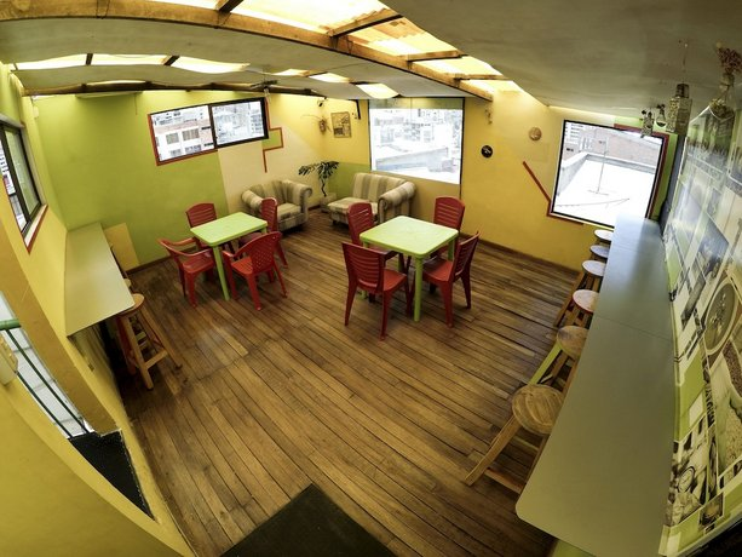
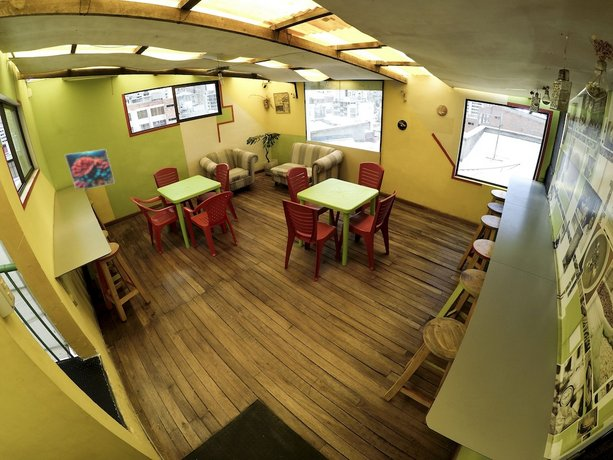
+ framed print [63,148,116,190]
